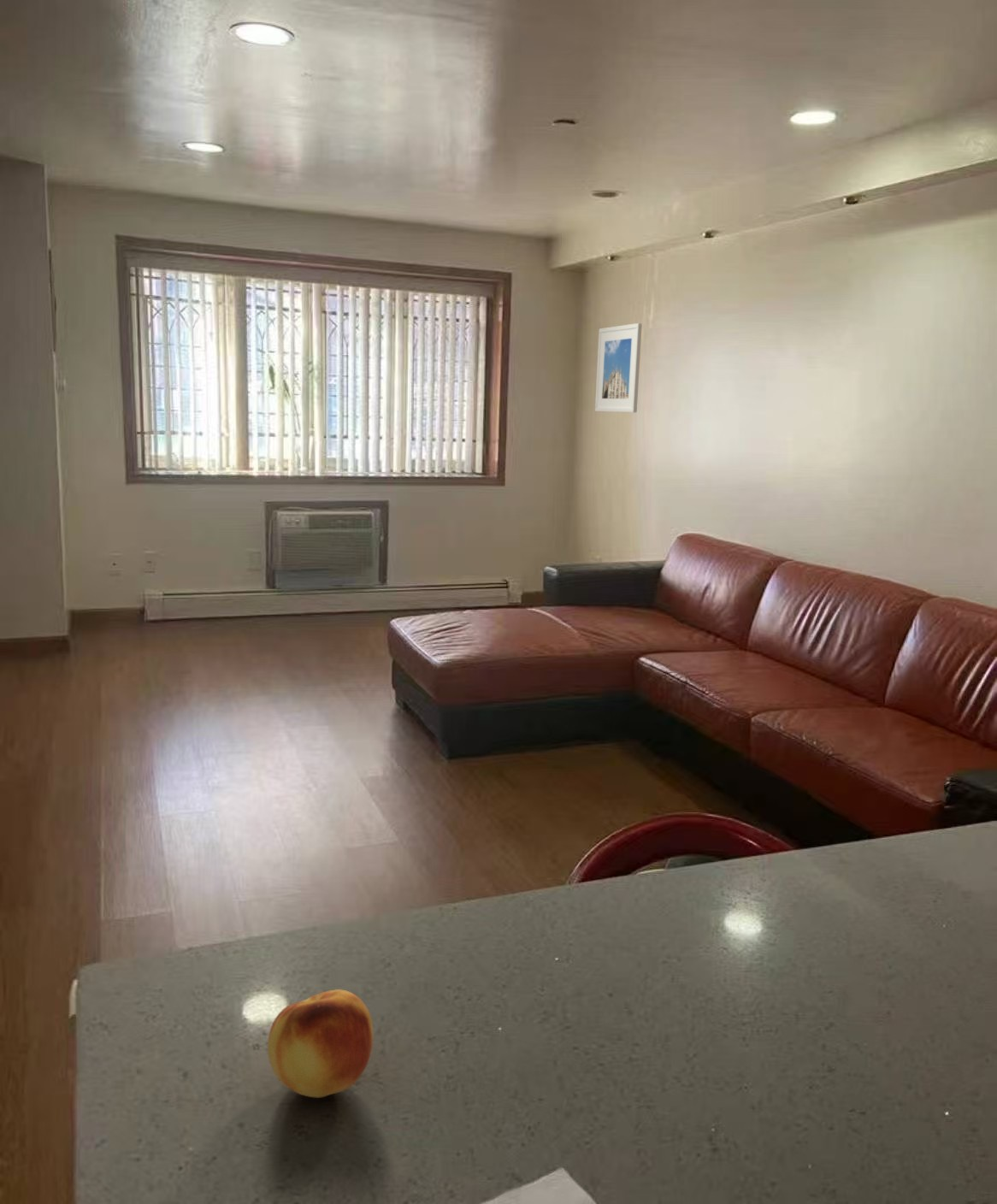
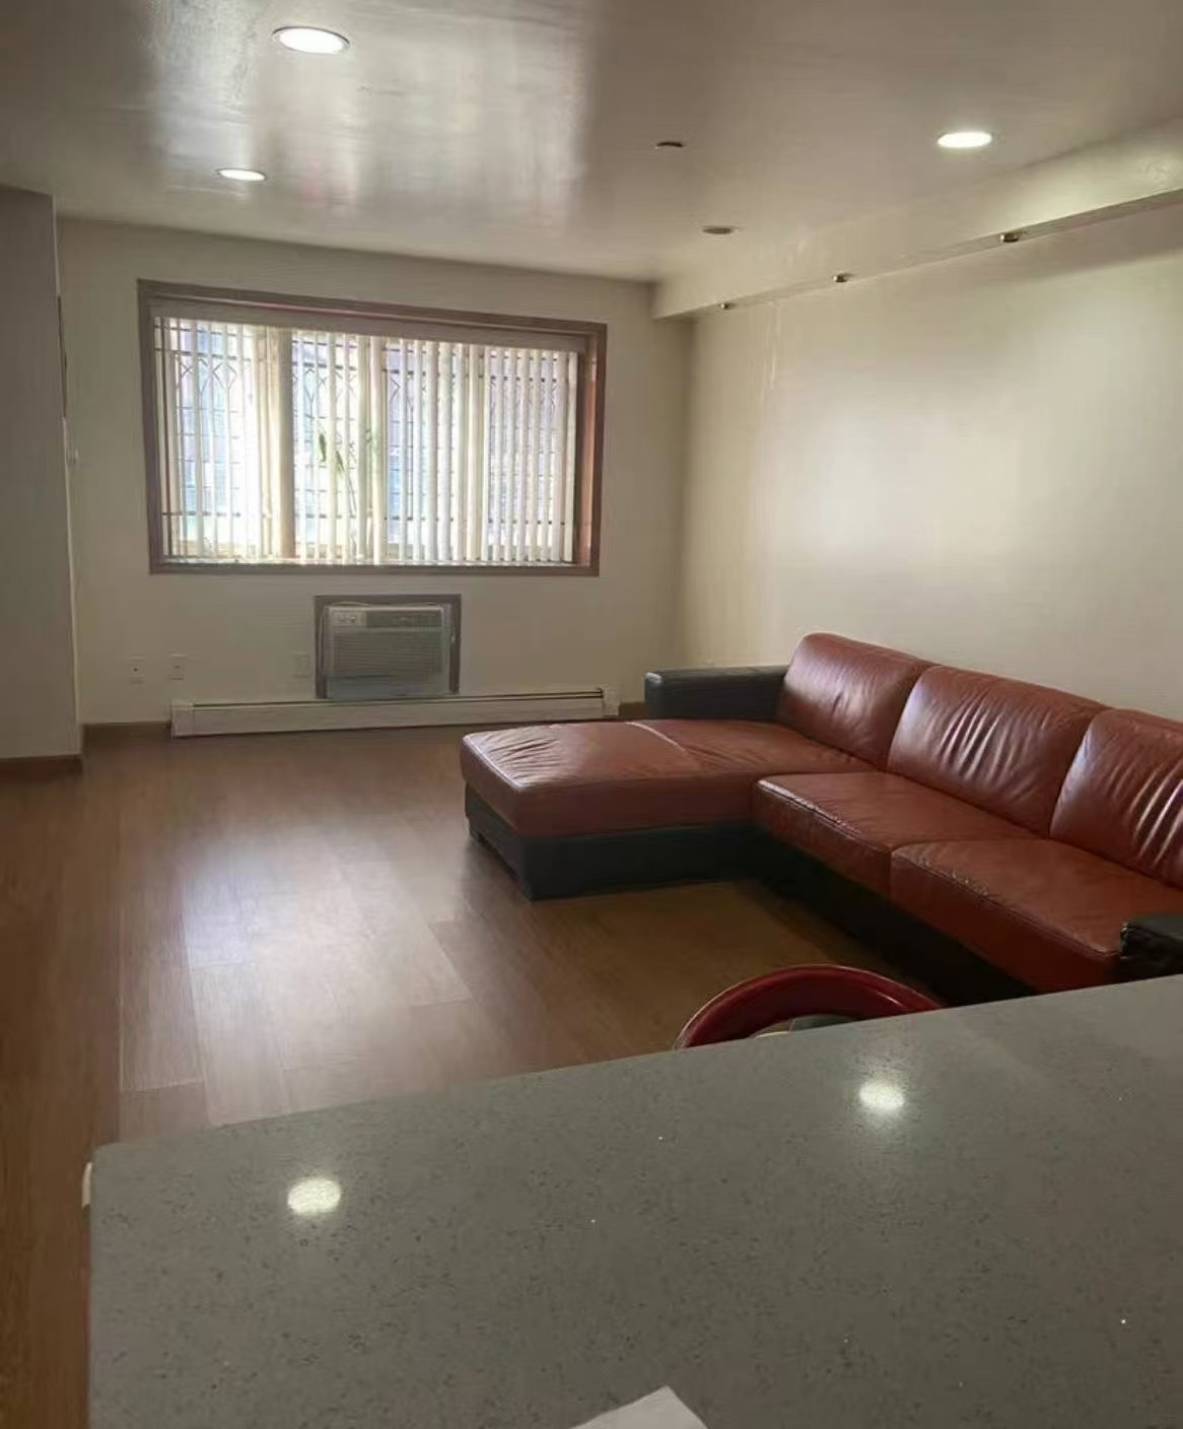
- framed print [594,322,643,413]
- fruit [267,989,375,1099]
